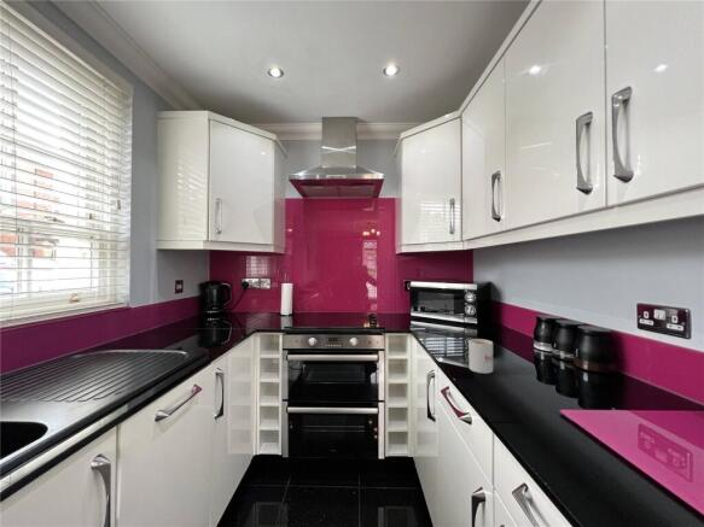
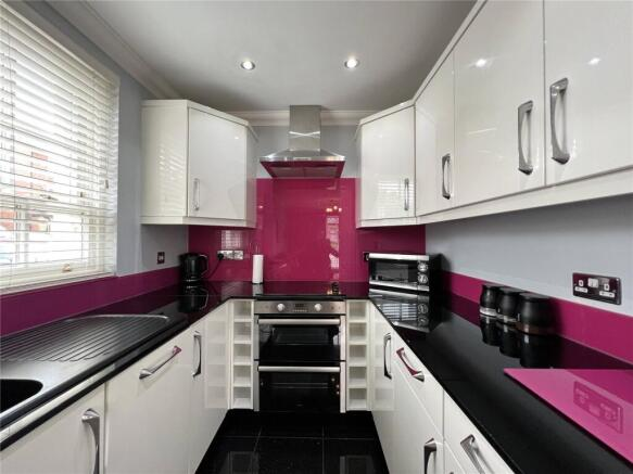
- mug [467,338,494,375]
